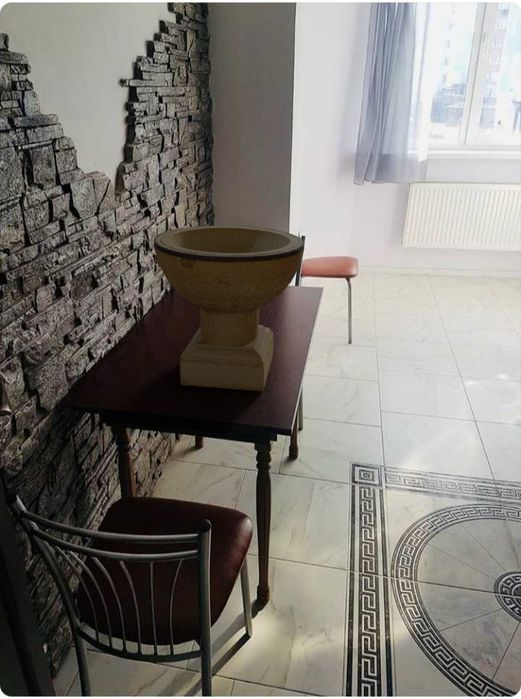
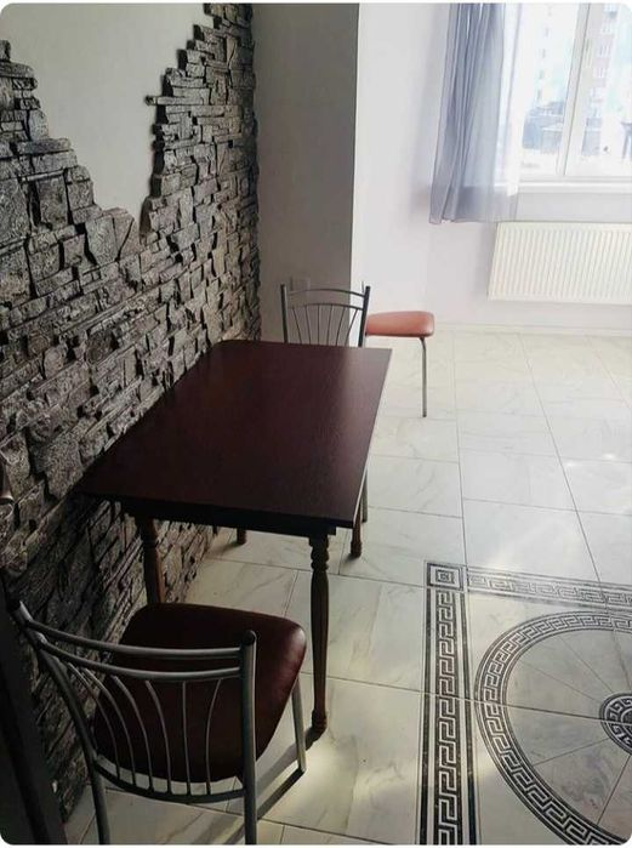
- decorative bowl [153,225,305,392]
